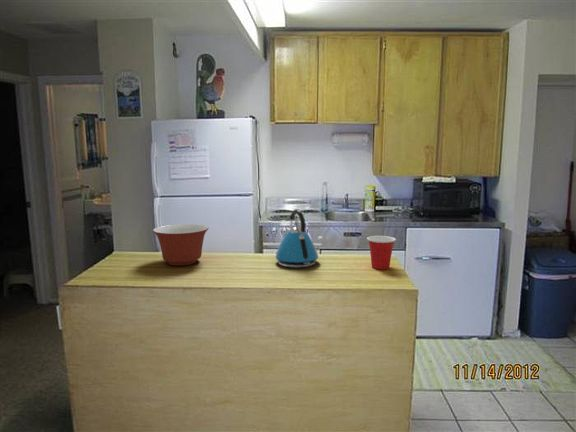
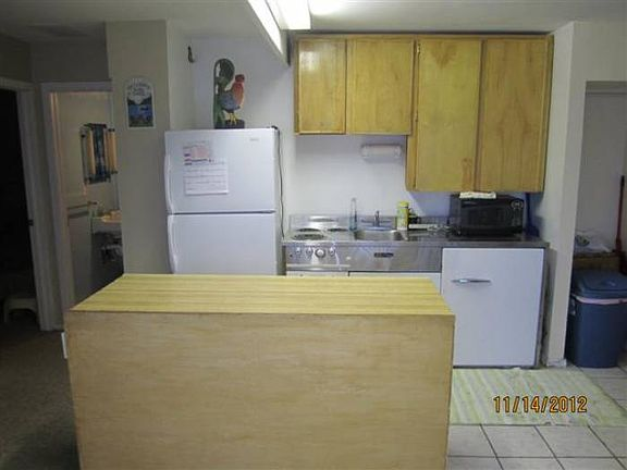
- mixing bowl [152,223,210,266]
- cup [366,235,397,270]
- kettle [274,208,319,269]
